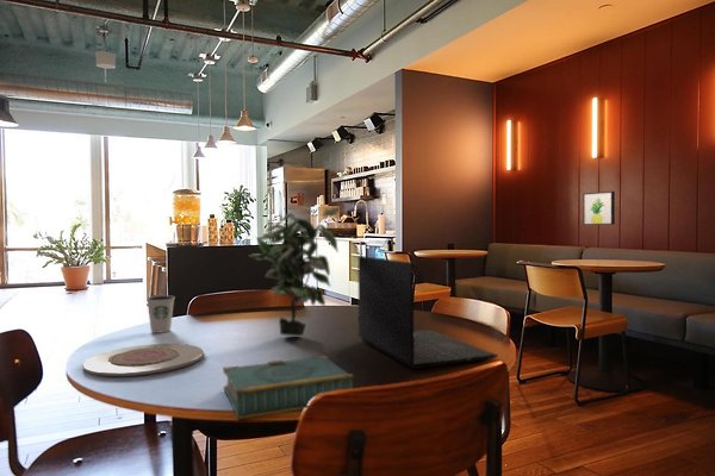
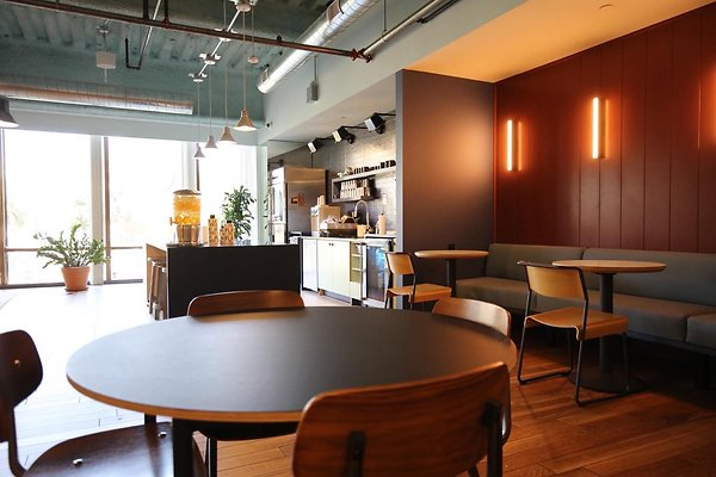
- dixie cup [145,294,176,334]
- plate [82,343,205,377]
- book [222,355,355,420]
- wall art [583,190,616,226]
- laptop [356,255,499,370]
- potted plant [248,205,342,337]
